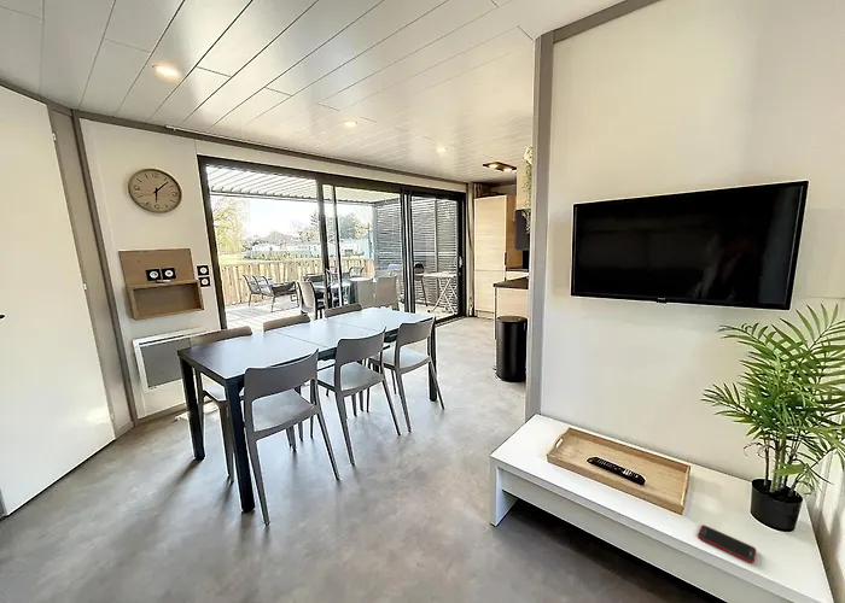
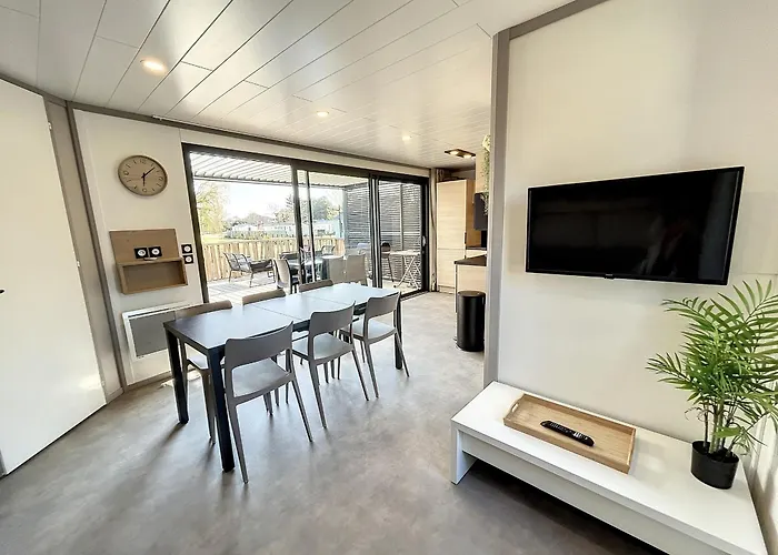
- cell phone [697,523,758,564]
